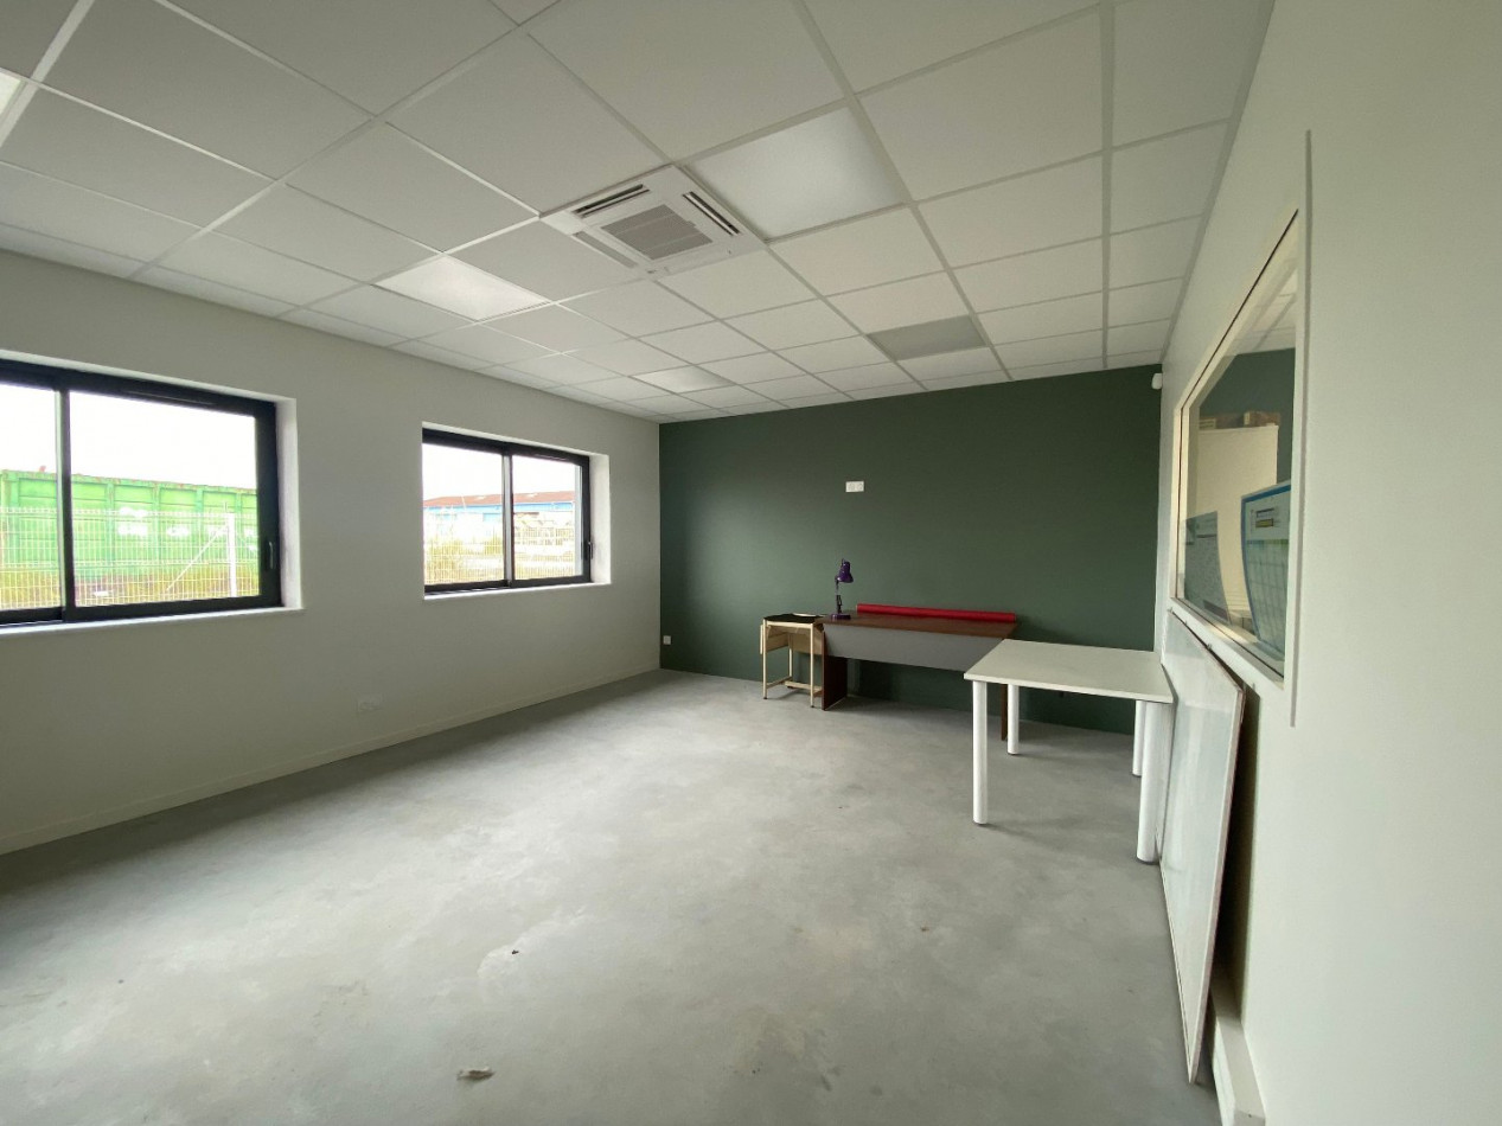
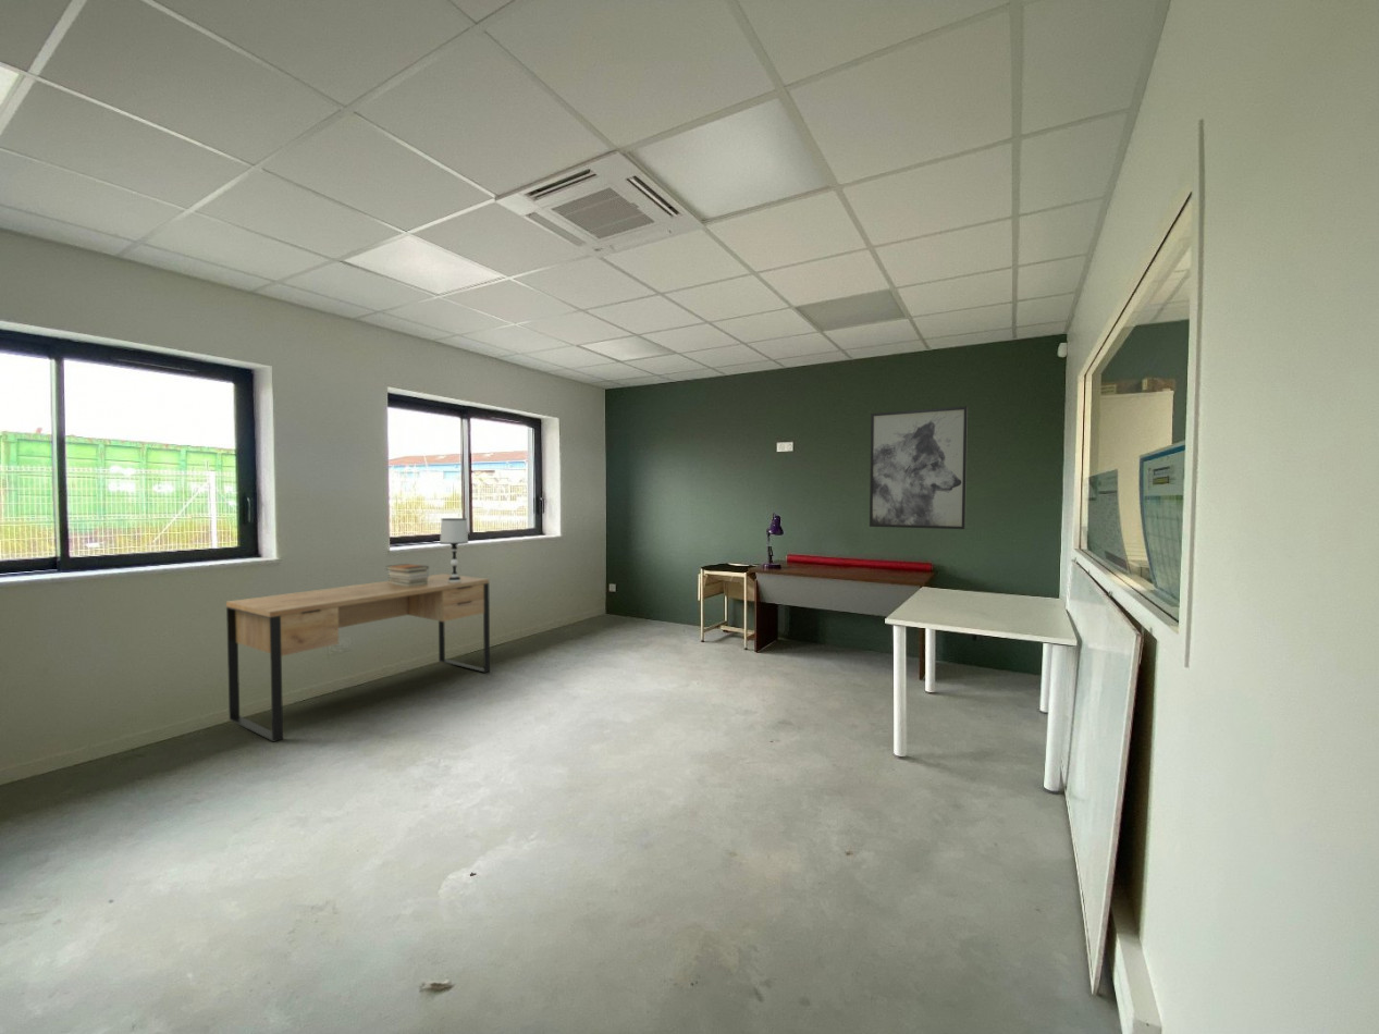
+ table lamp [439,517,469,583]
+ book stack [385,563,430,587]
+ desk [225,573,491,743]
+ wall art [869,405,969,530]
